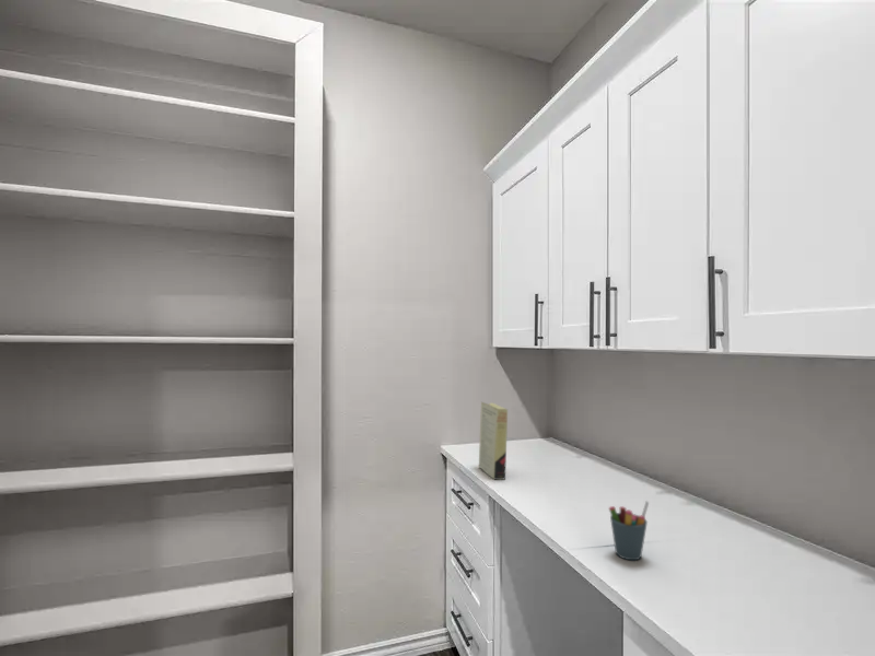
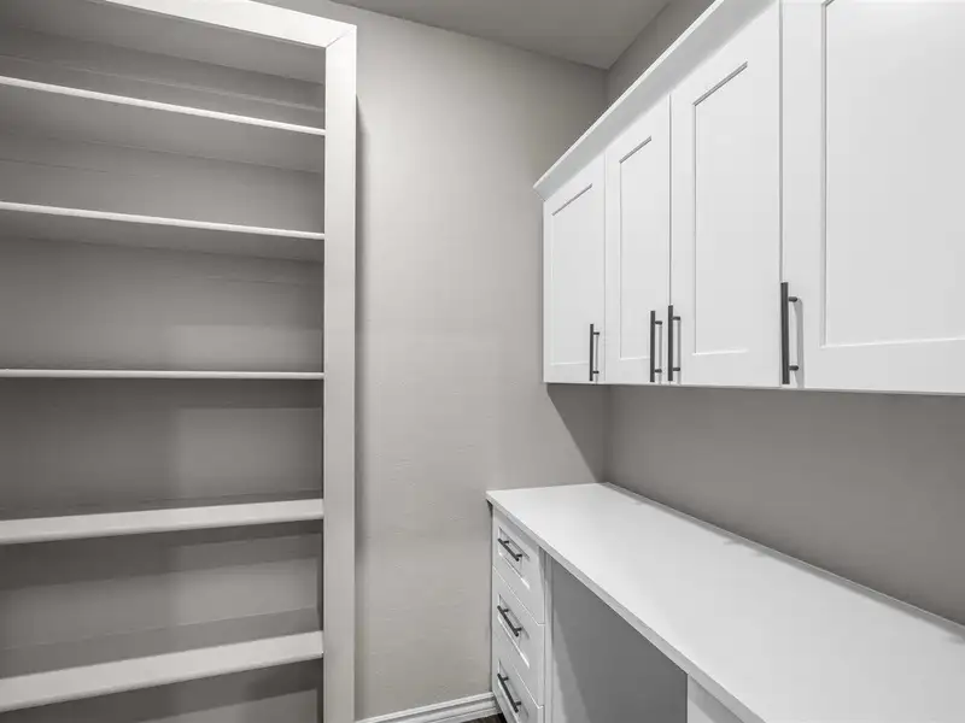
- pen holder [608,500,650,561]
- book [478,401,509,481]
